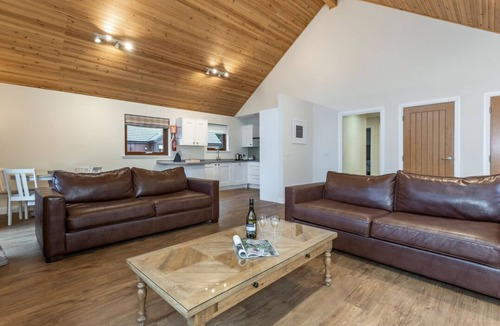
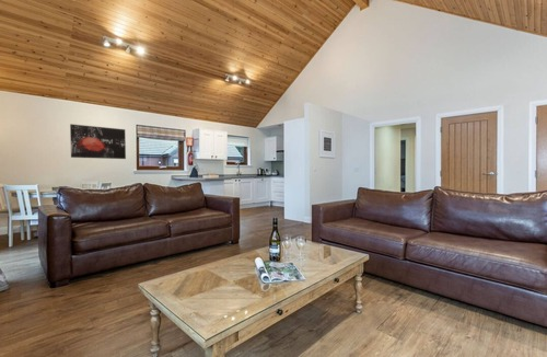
+ wall art [69,123,127,160]
